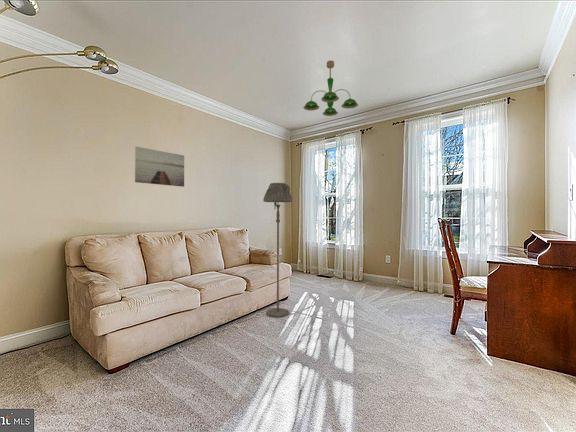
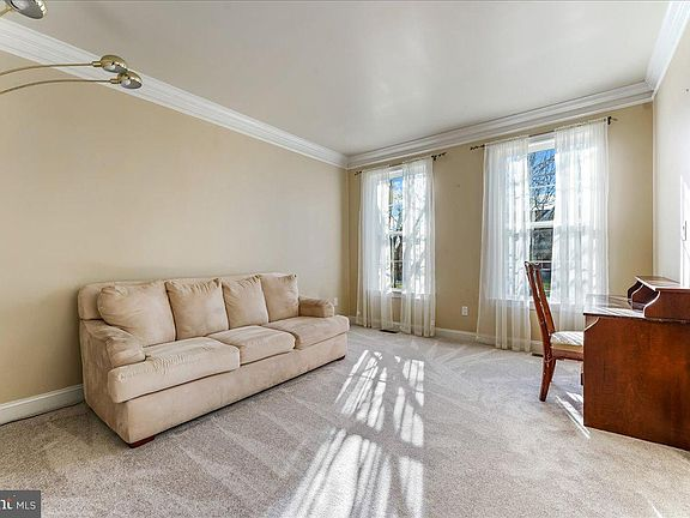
- wall art [134,146,185,188]
- floor lamp [262,182,293,318]
- ceiling light fixture [302,60,359,117]
